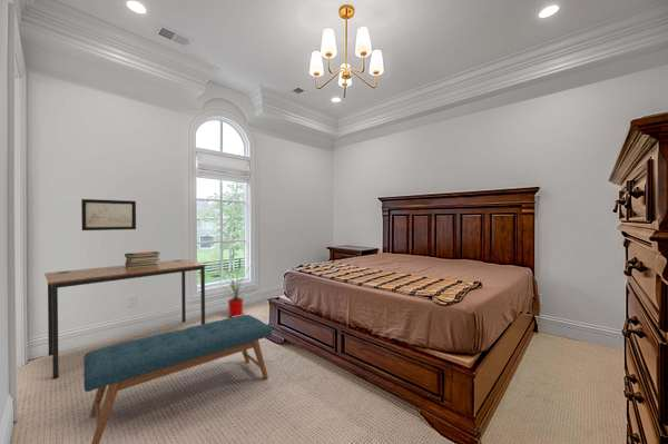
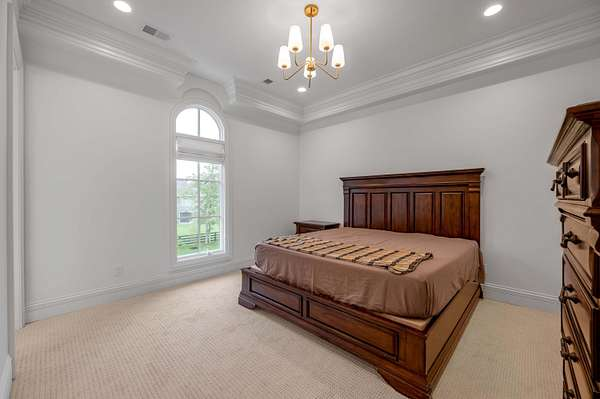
- desk [43,258,208,379]
- wall art [80,198,137,231]
- book stack [124,250,161,269]
- house plant [215,262,255,318]
- bench [82,314,273,444]
